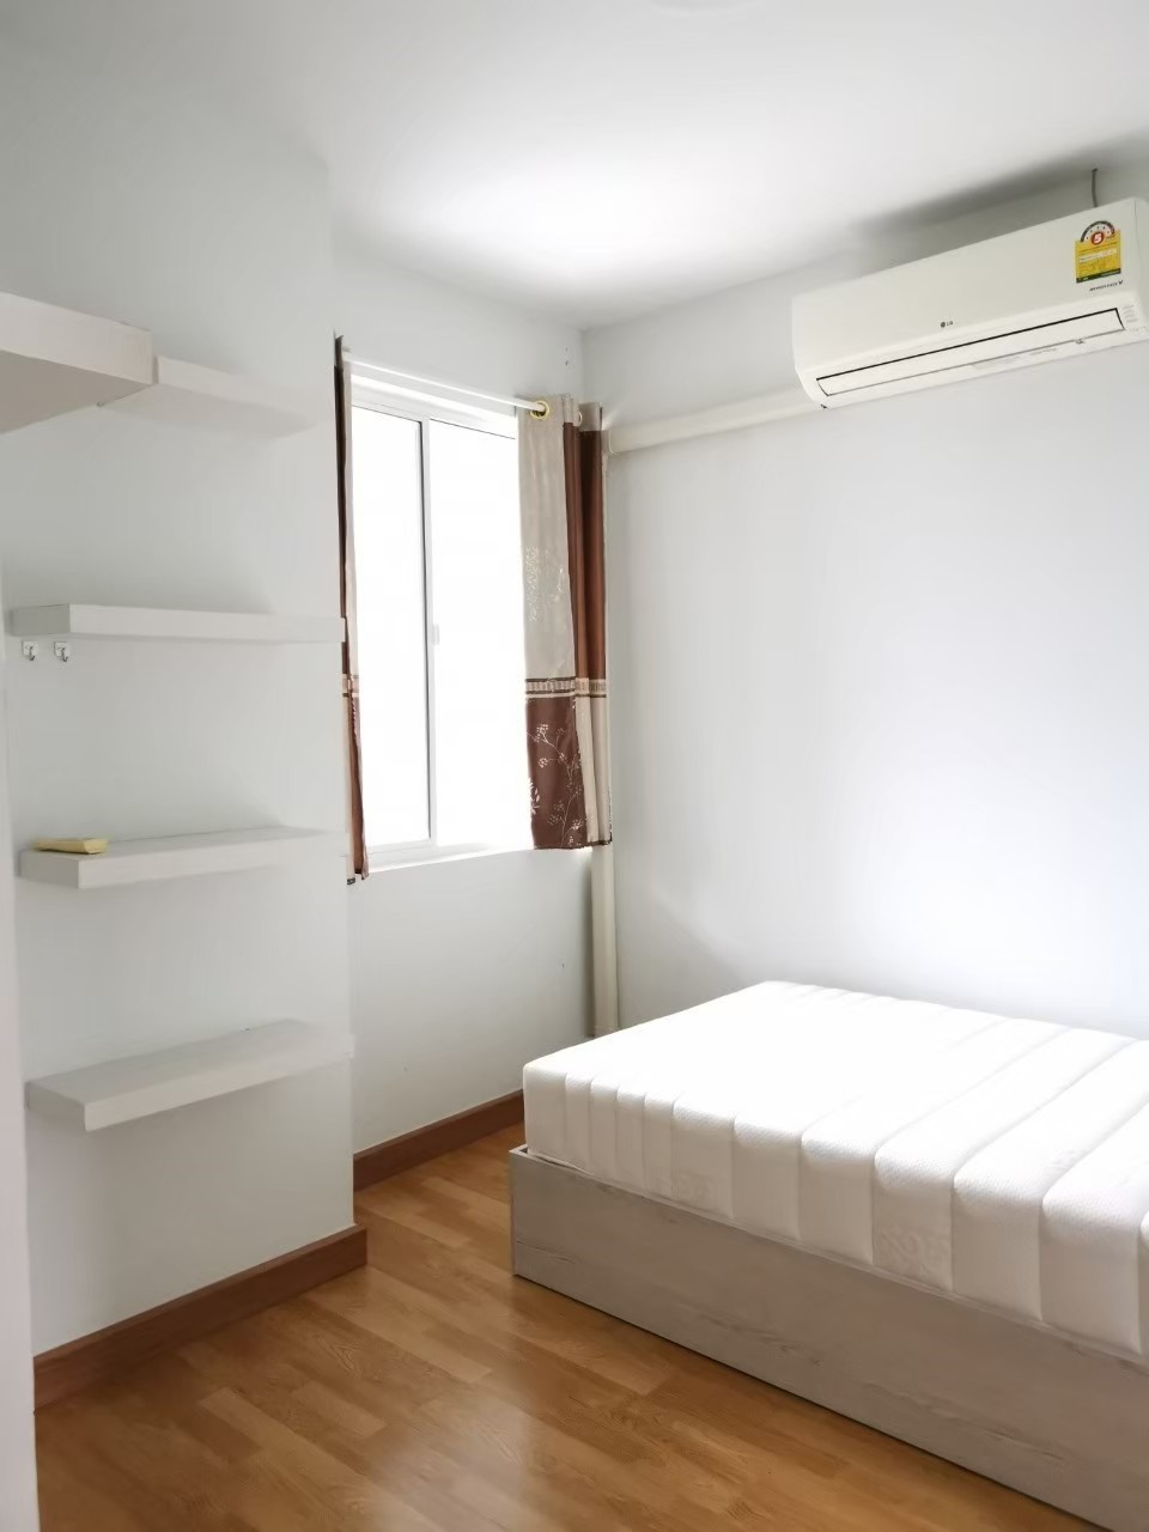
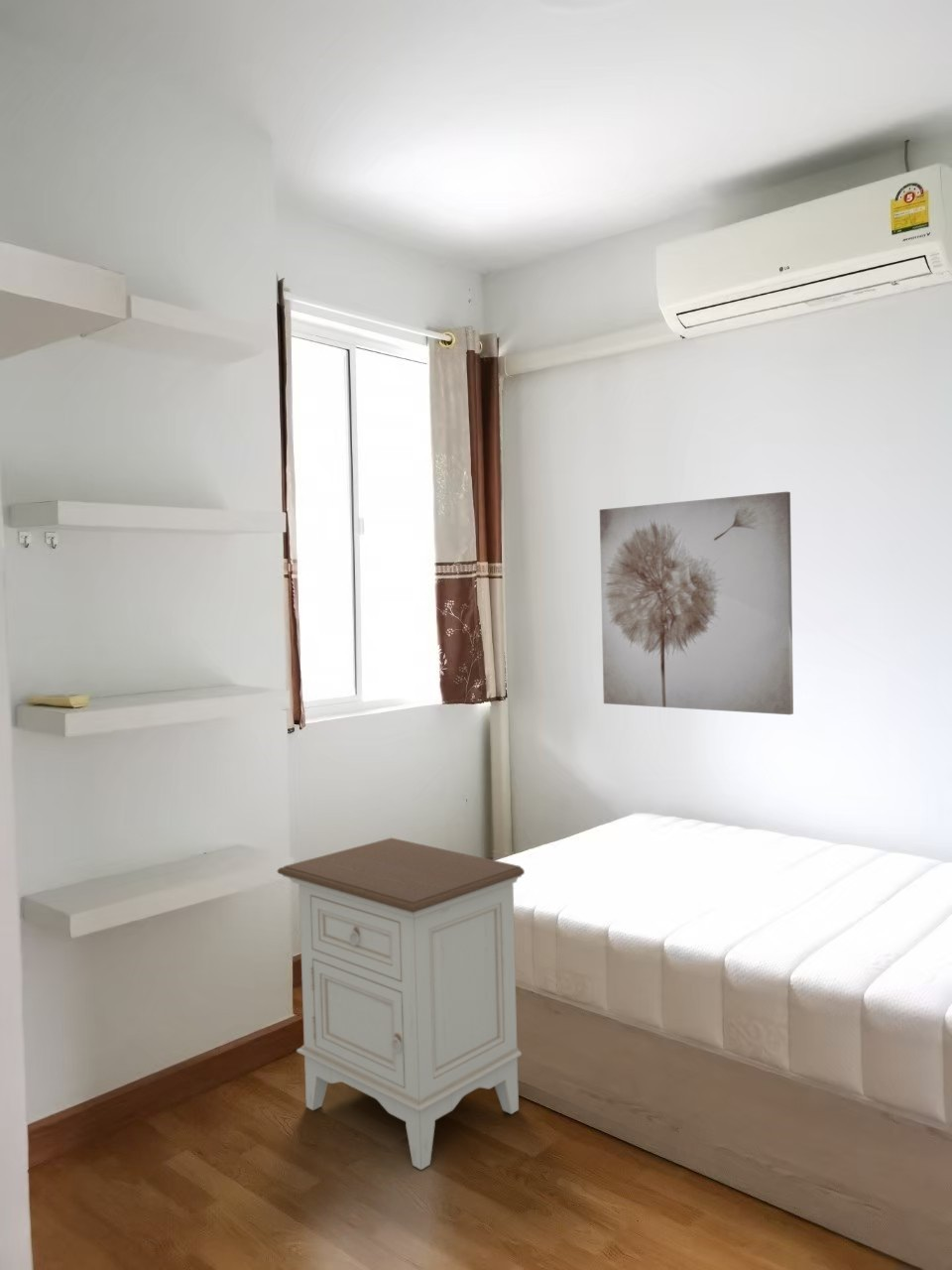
+ nightstand [277,836,526,1171]
+ wall art [599,491,794,715]
